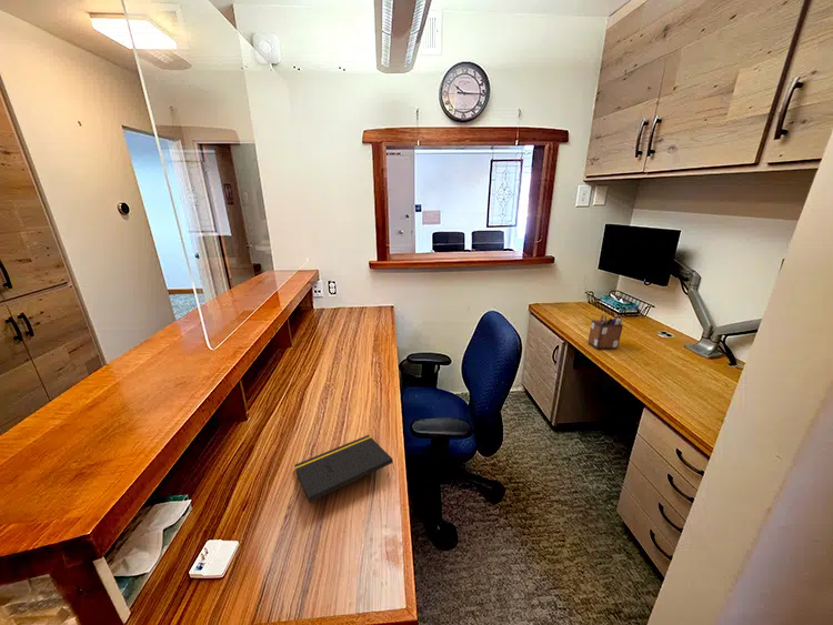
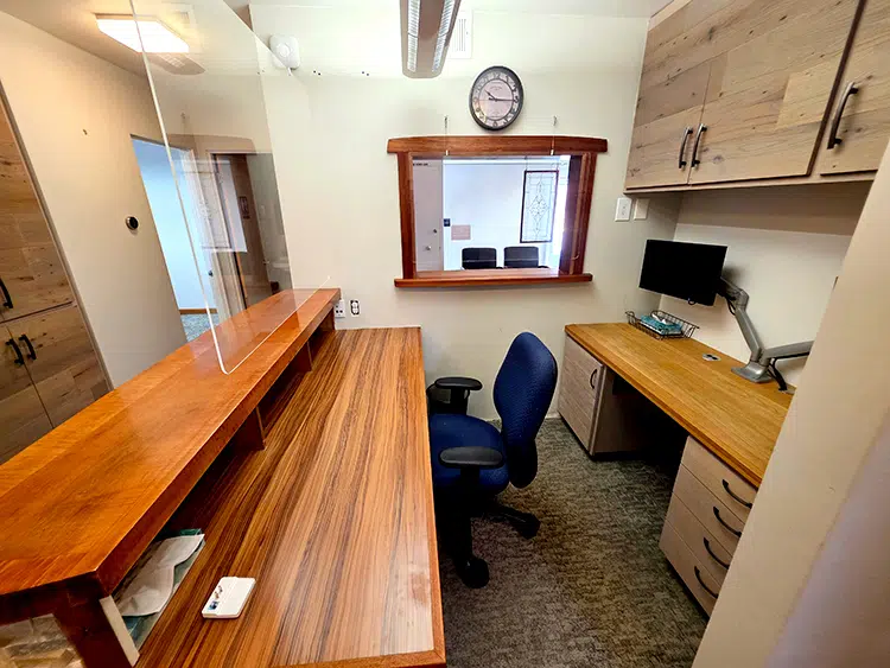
- desk organizer [586,314,624,350]
- notepad [293,434,397,504]
